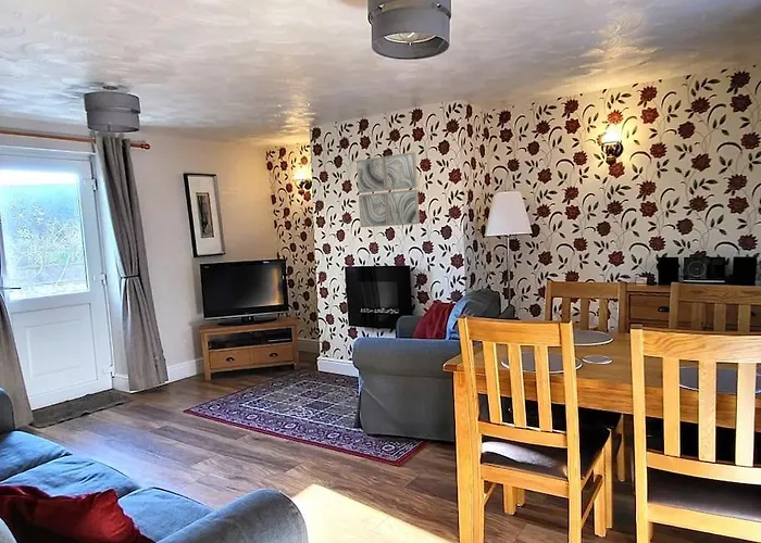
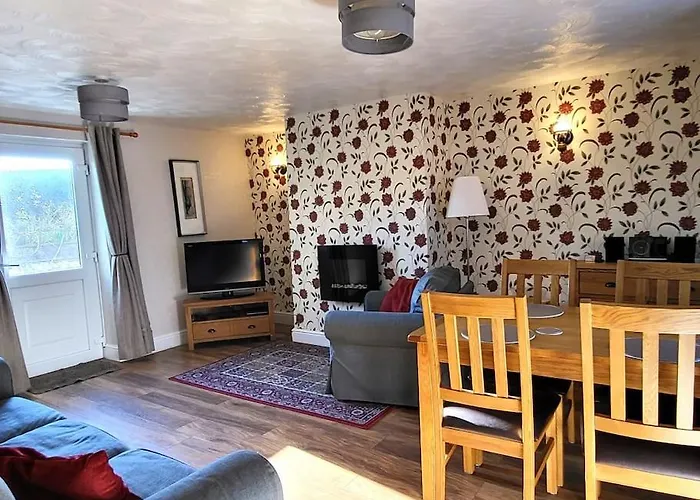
- wall art [355,151,421,228]
